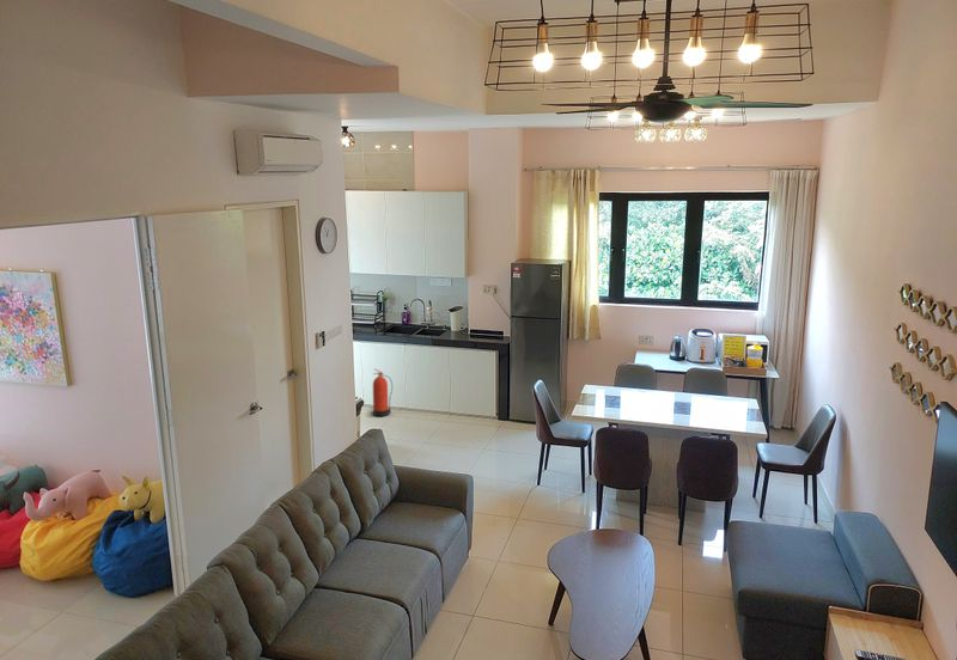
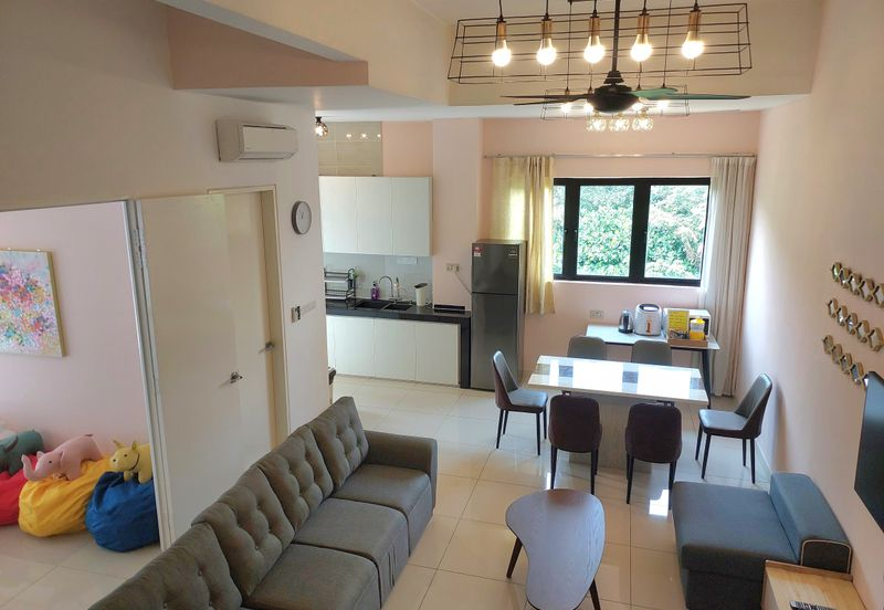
- fire extinguisher [372,367,394,417]
